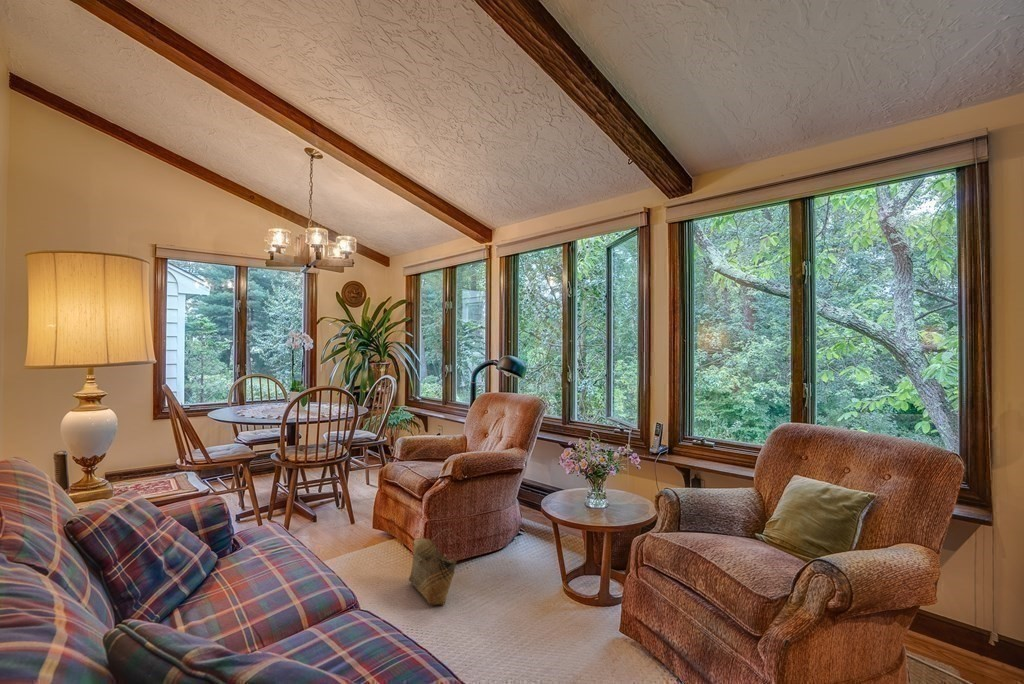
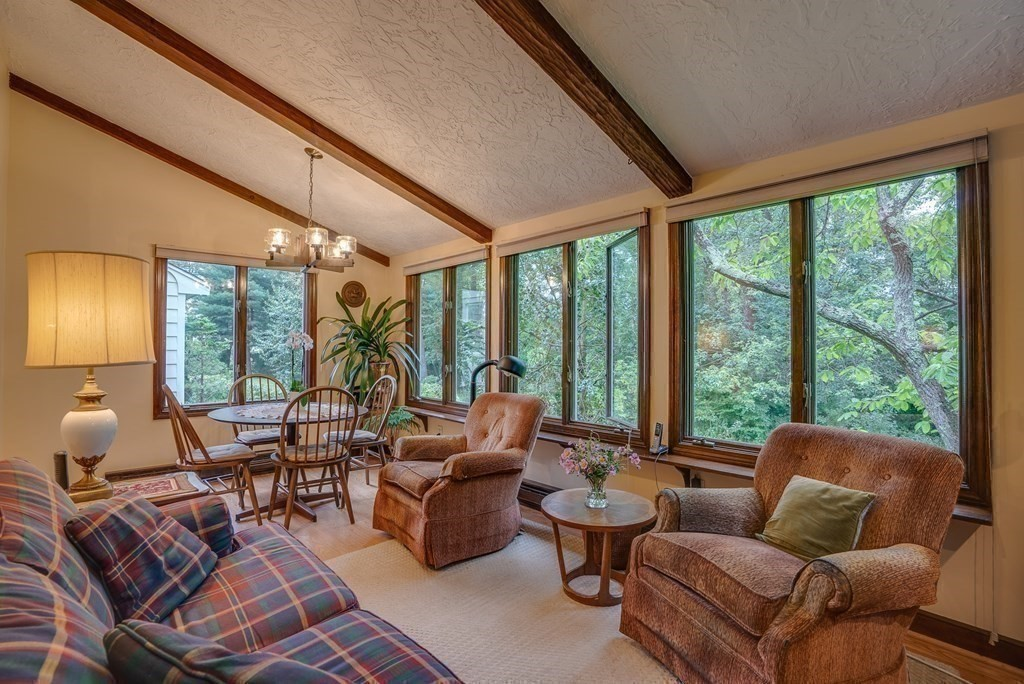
- basket [408,528,458,605]
